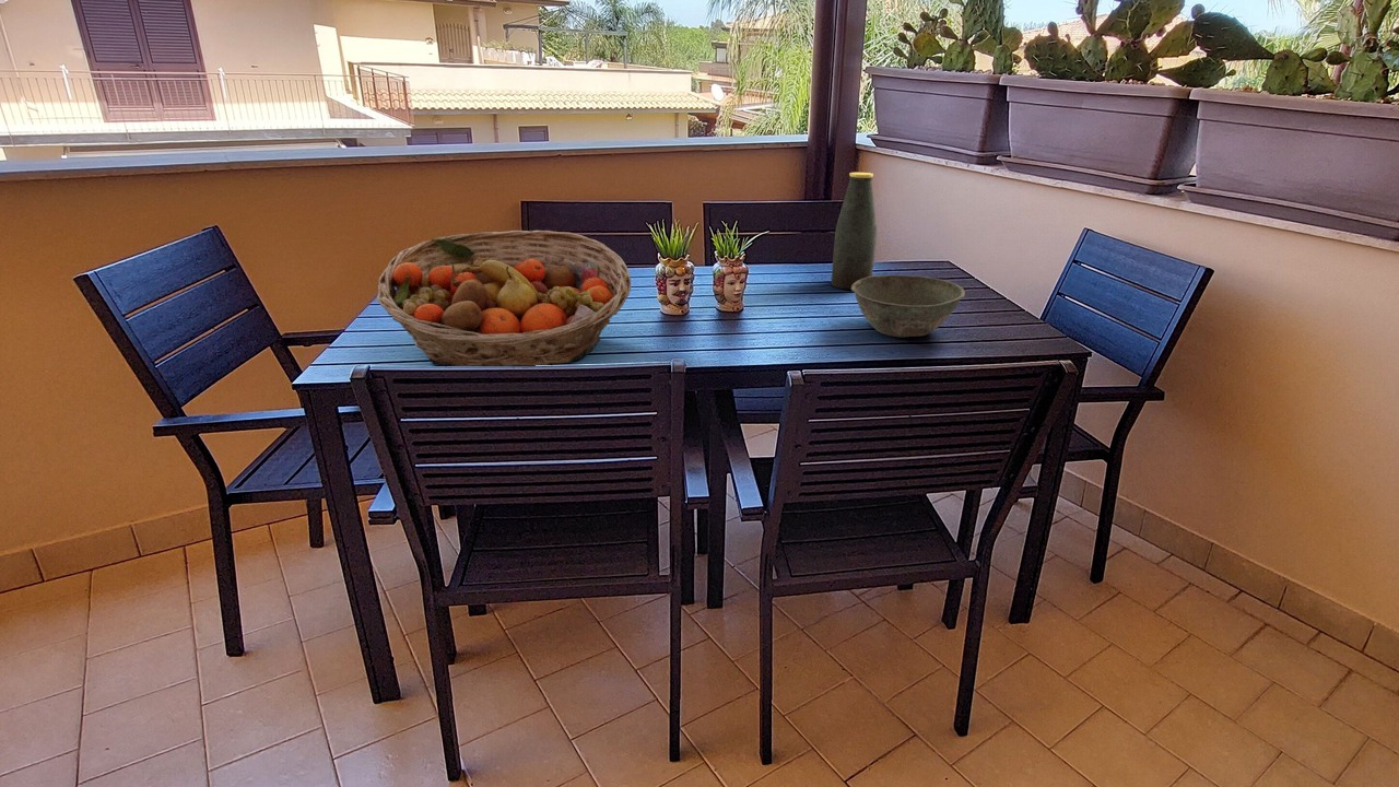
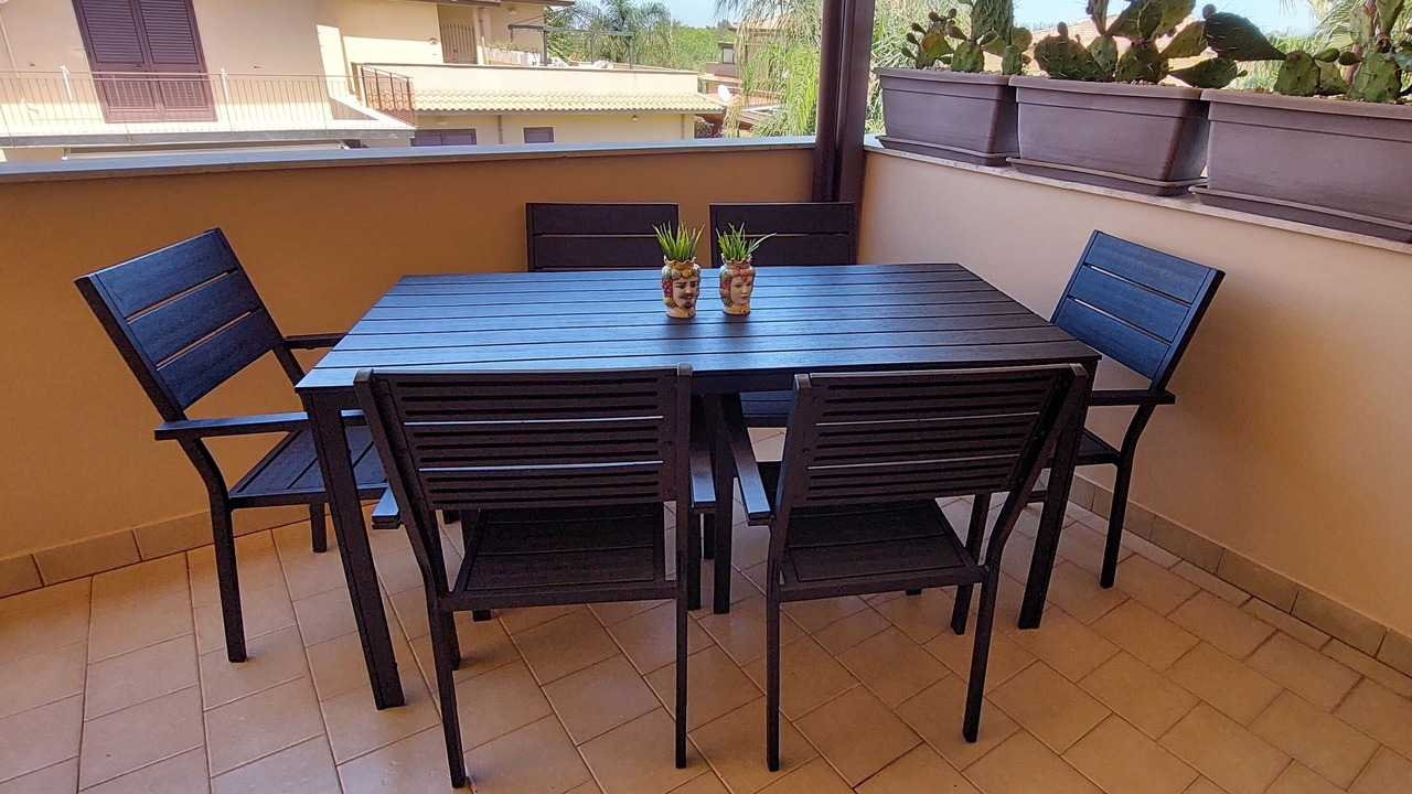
- bowl [851,274,966,339]
- bottle [831,172,878,291]
- fruit basket [376,230,632,367]
